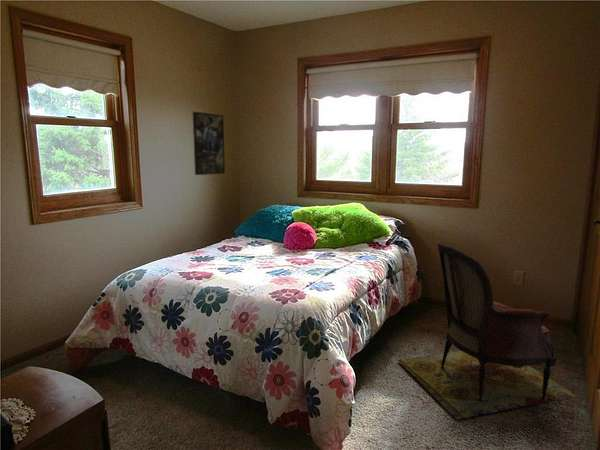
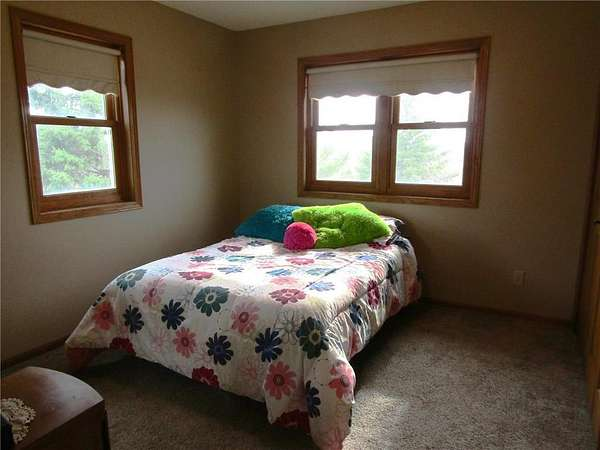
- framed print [192,111,226,176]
- armchair [397,242,578,420]
